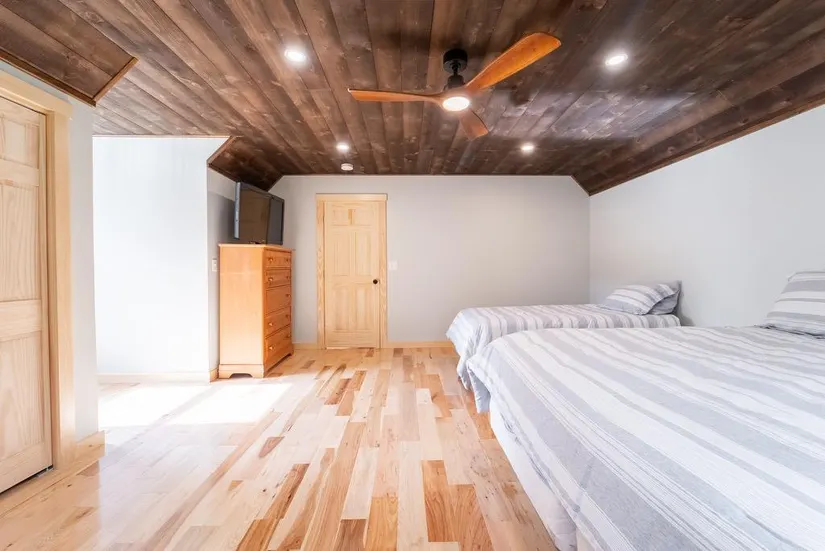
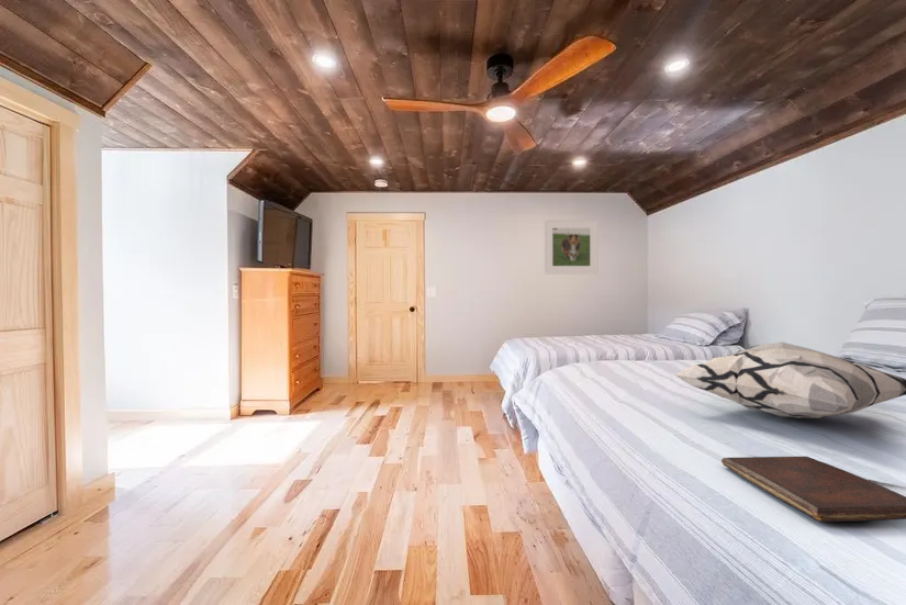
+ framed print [544,219,600,276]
+ decorative pillow [674,341,906,419]
+ book [720,456,906,523]
